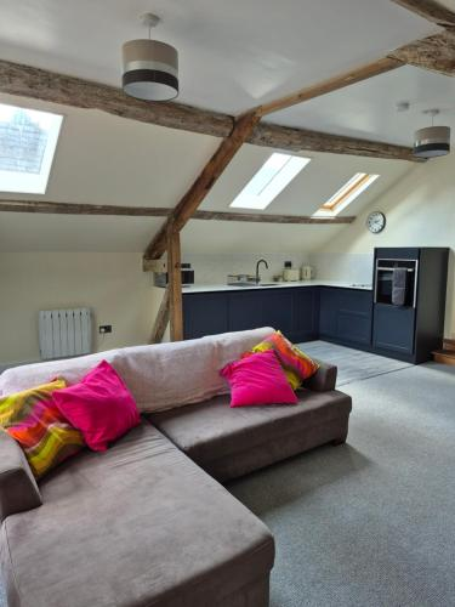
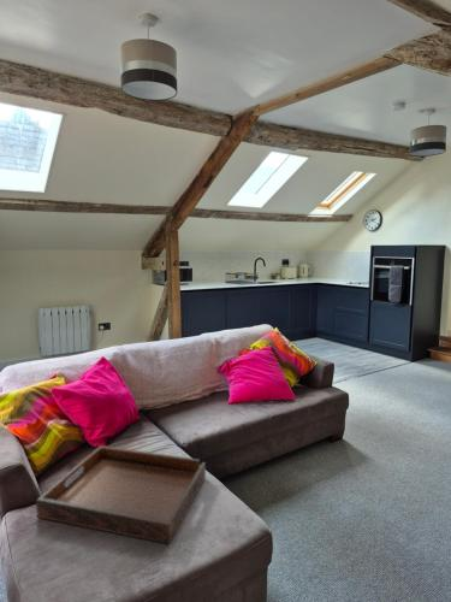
+ serving tray [35,444,207,545]
